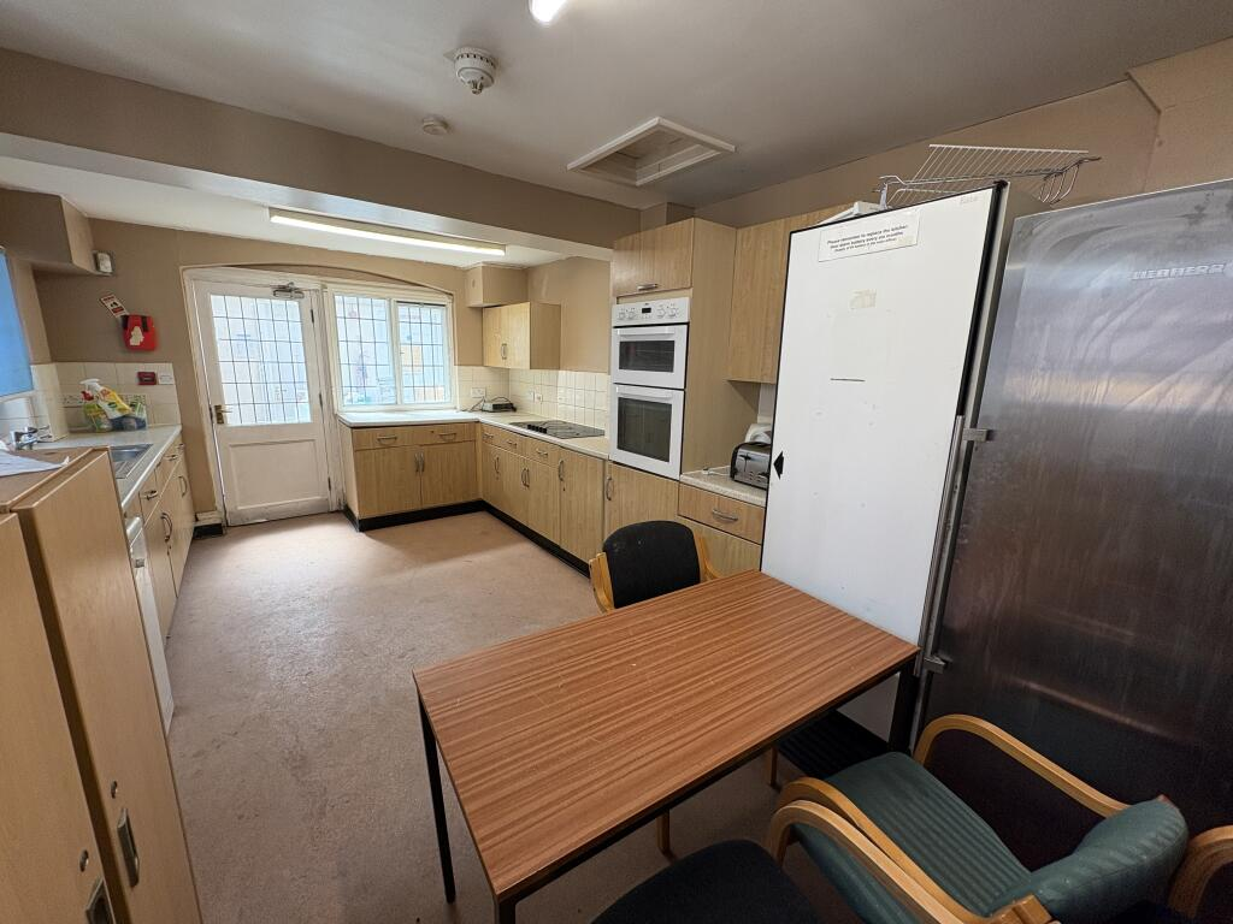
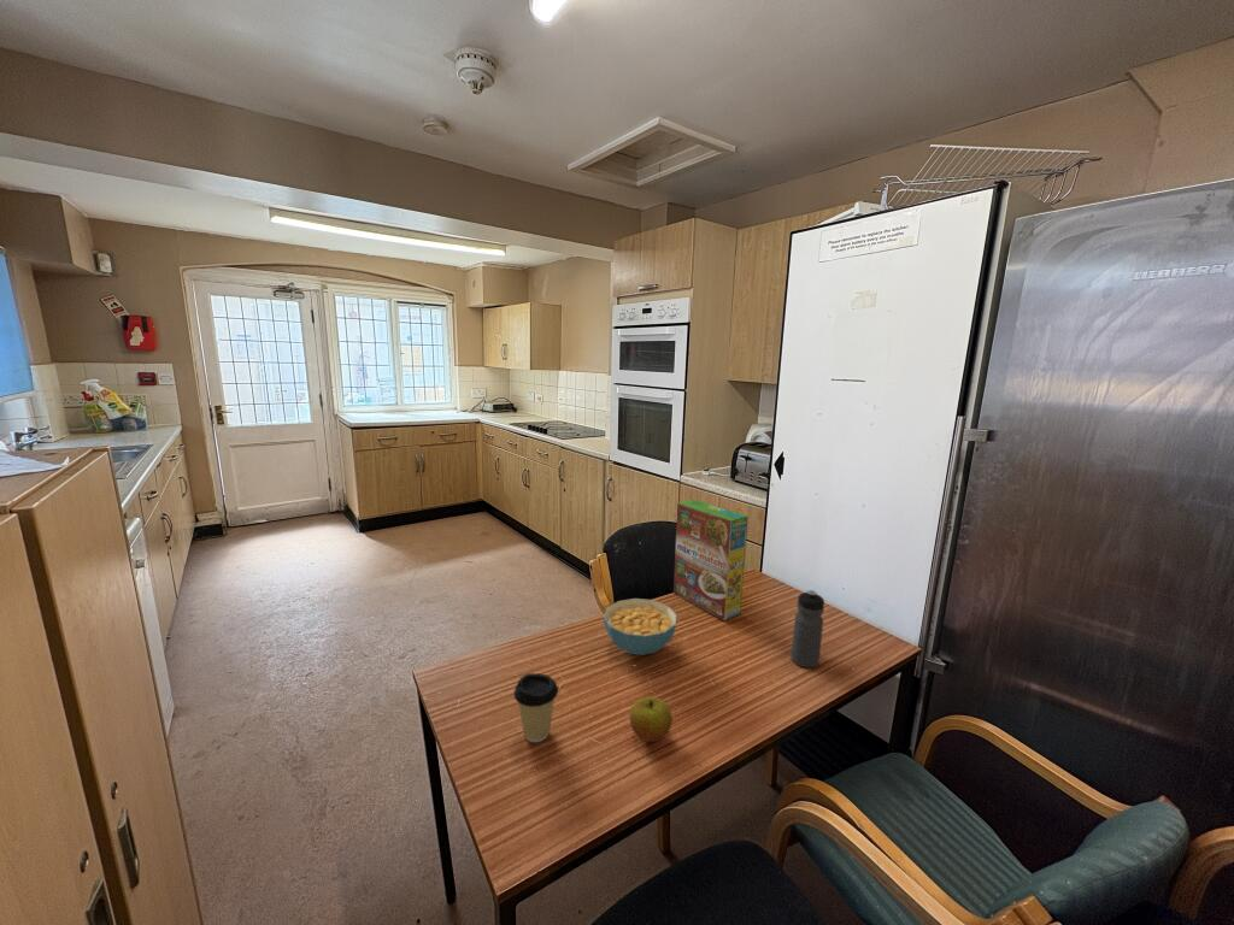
+ water bottle [789,589,825,668]
+ apple [629,696,674,743]
+ cereal bowl [603,597,678,656]
+ coffee cup [512,672,559,743]
+ cereal box [672,499,750,621]
